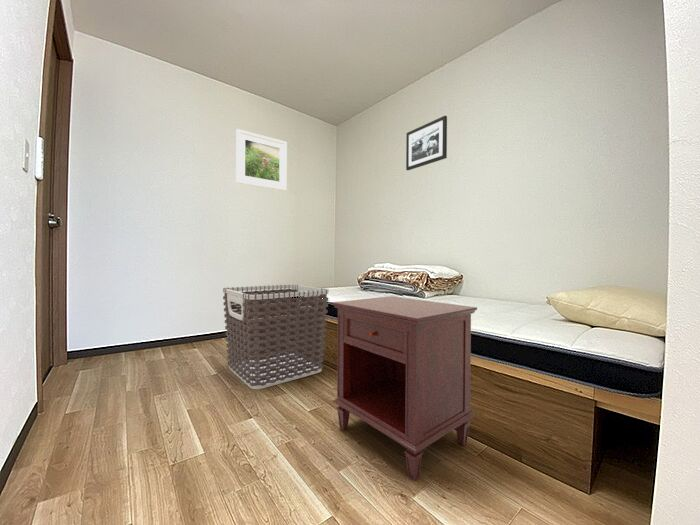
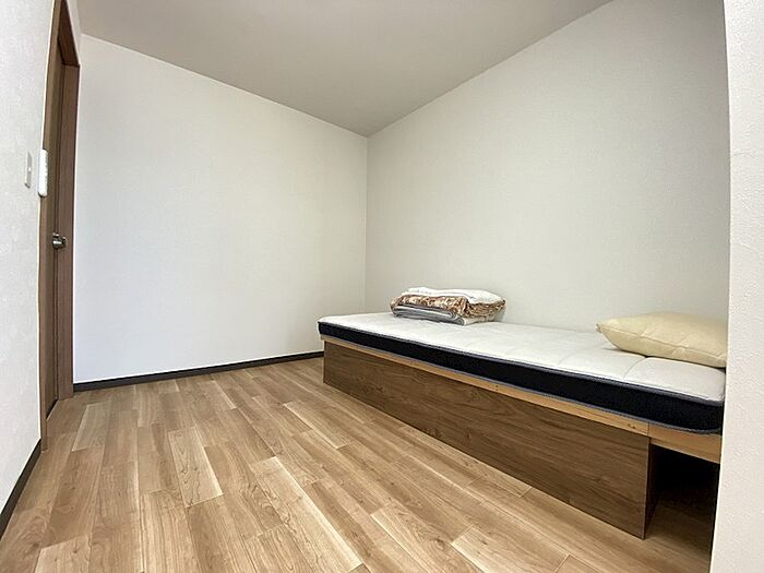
- nightstand [331,295,478,482]
- picture frame [405,115,448,171]
- clothes hamper [222,283,329,390]
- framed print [235,128,288,192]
